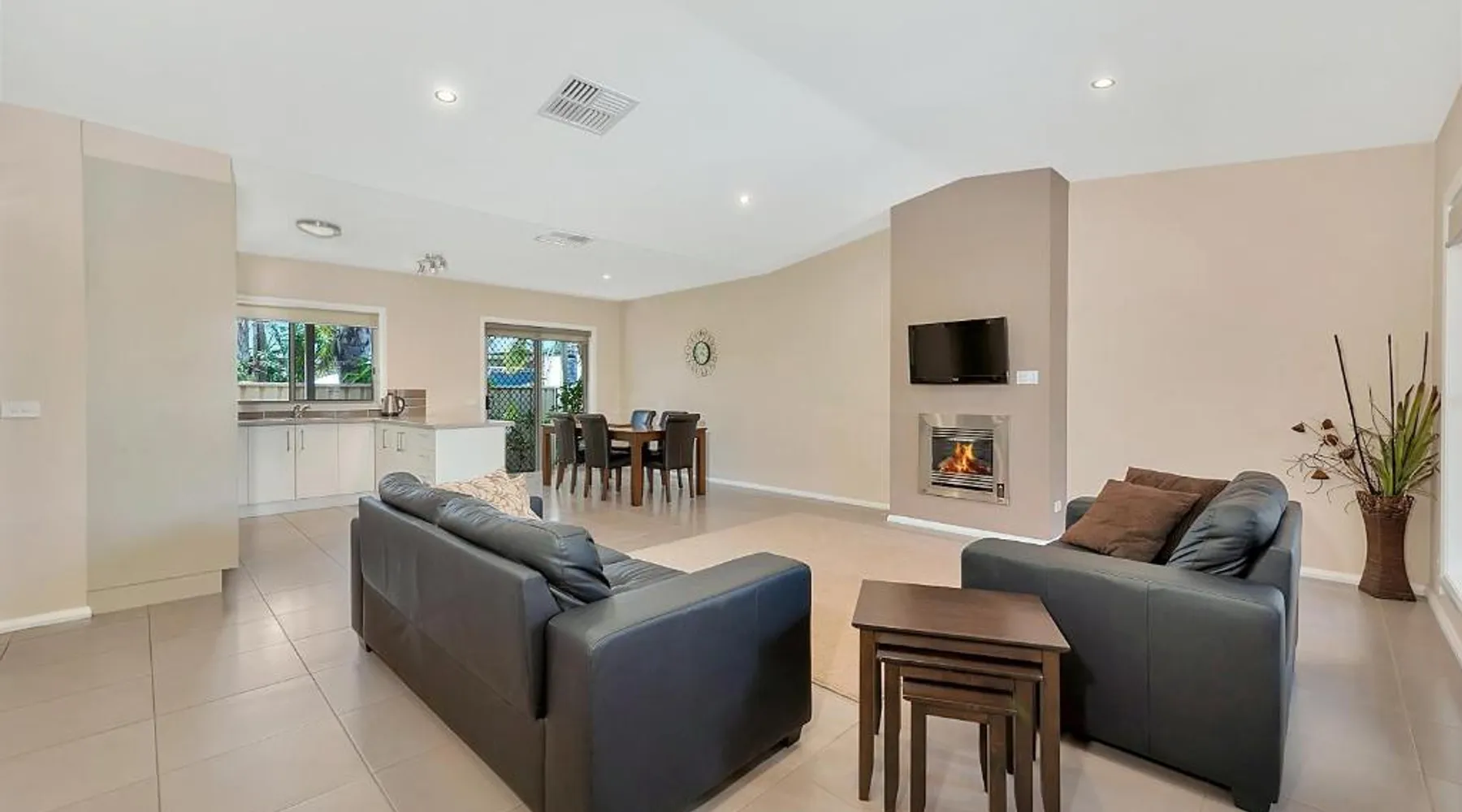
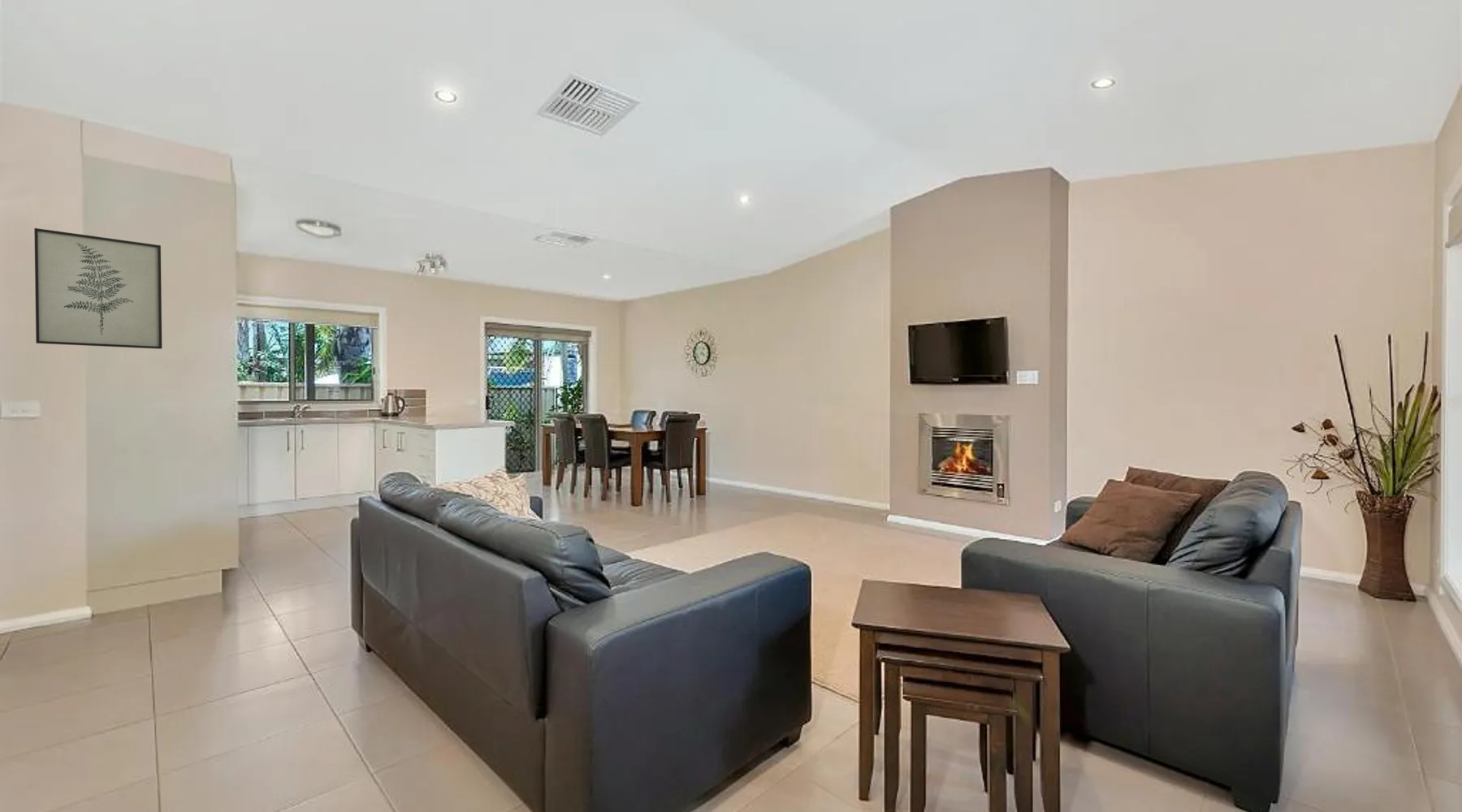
+ wall art [33,227,162,350]
